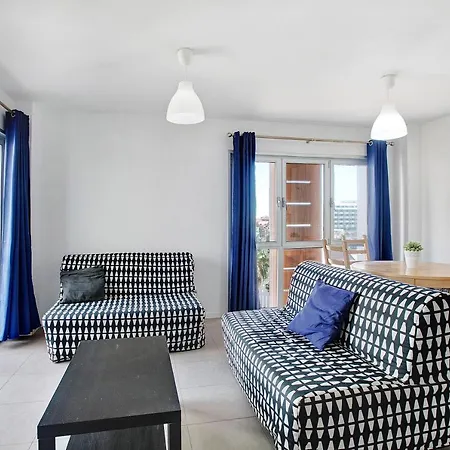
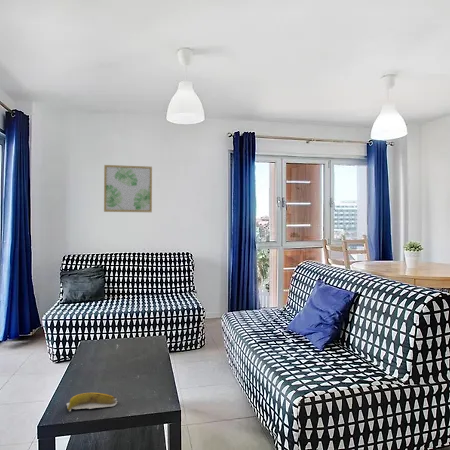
+ wall art [103,164,153,213]
+ banana [66,392,119,412]
